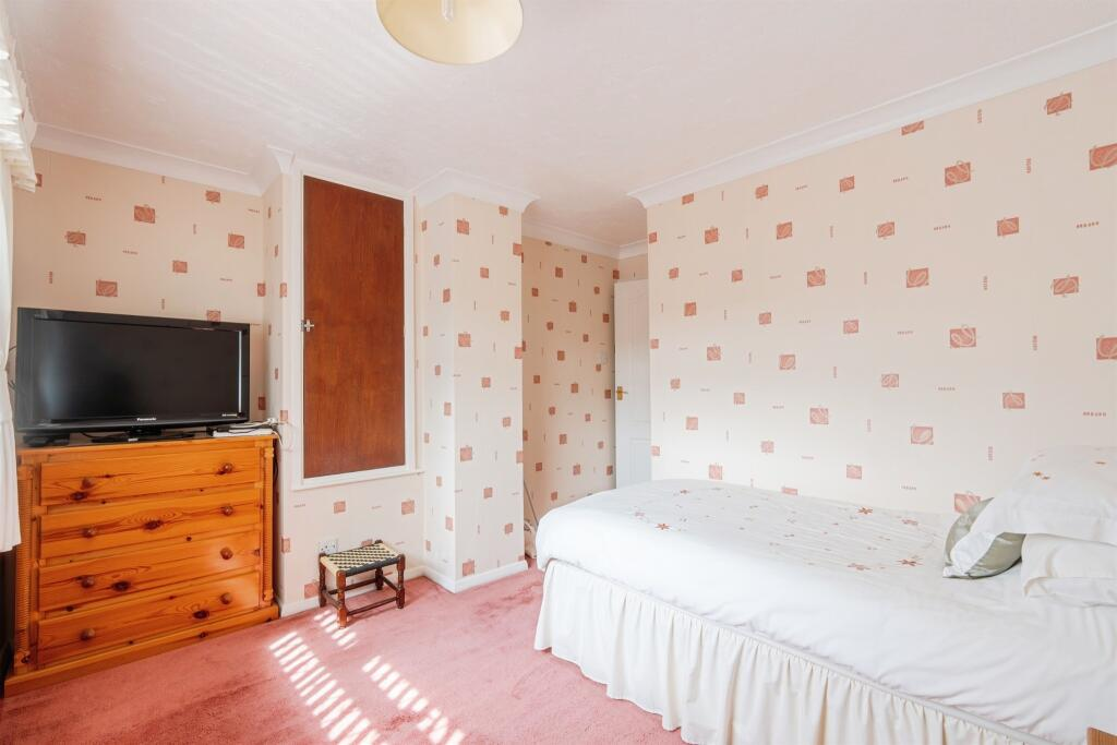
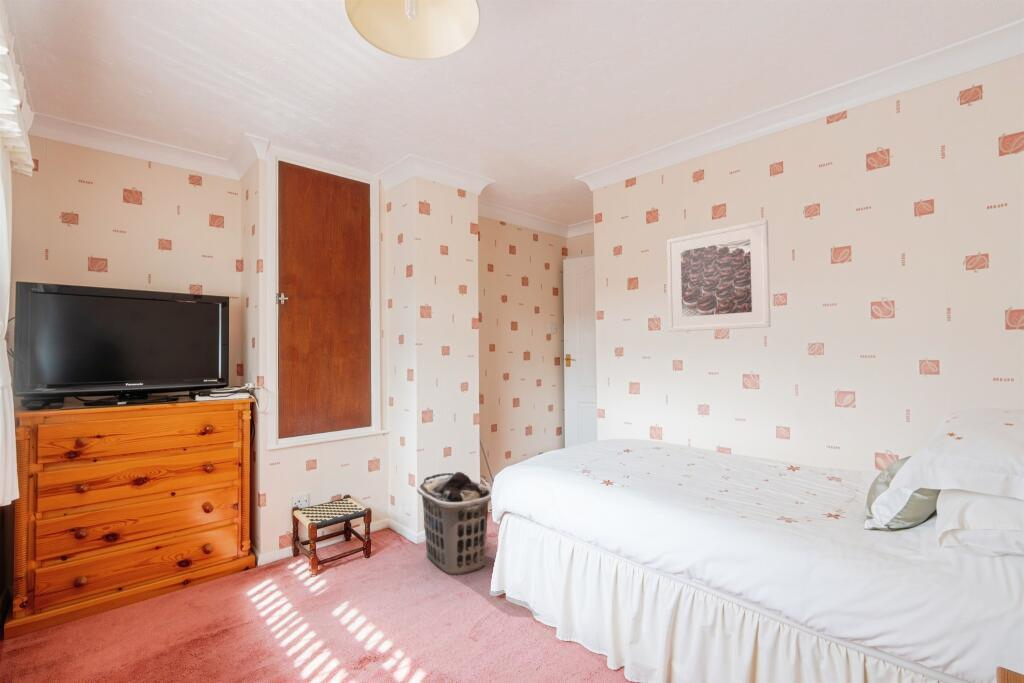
+ clothes hamper [416,471,493,576]
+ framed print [666,219,772,333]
